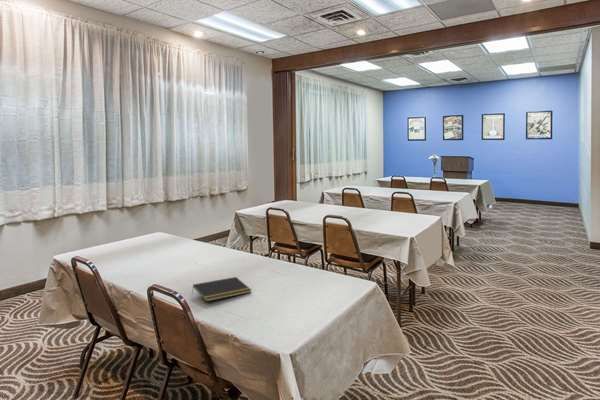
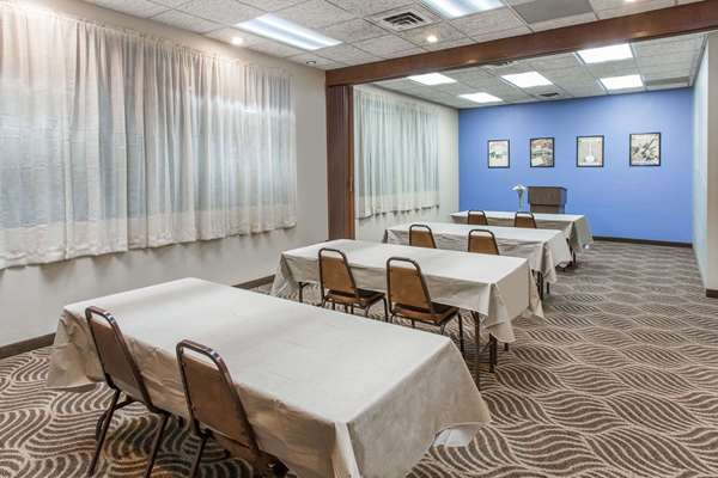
- notepad [191,276,252,302]
